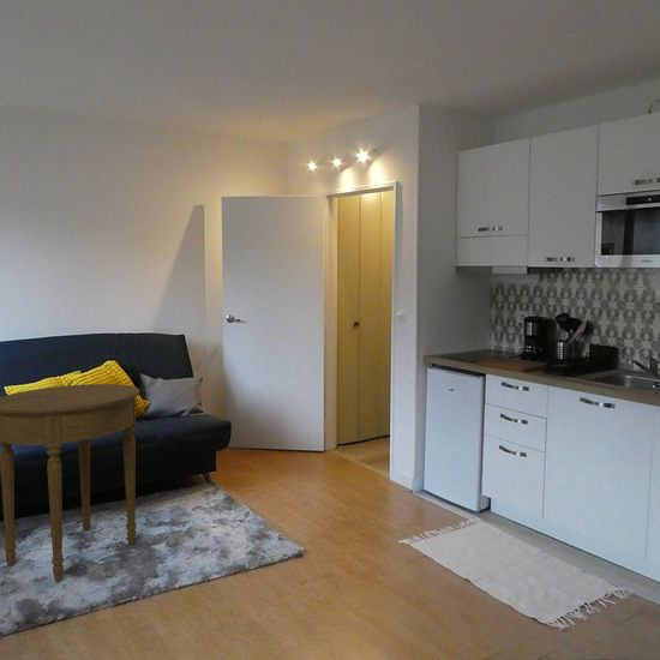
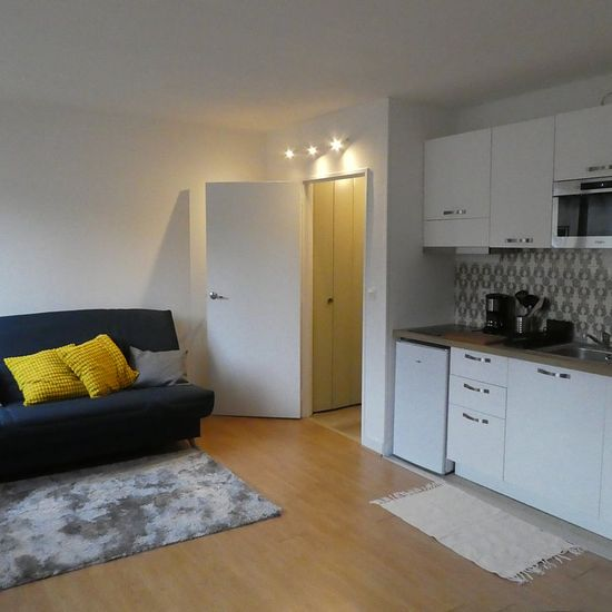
- side table [0,383,140,582]
